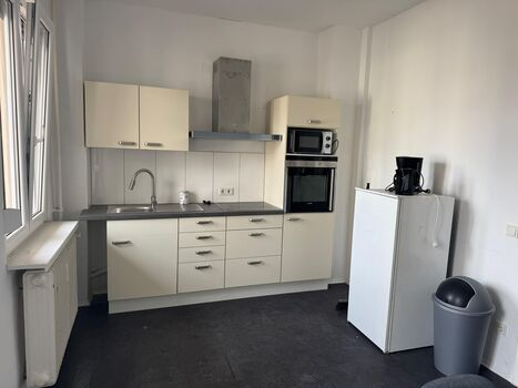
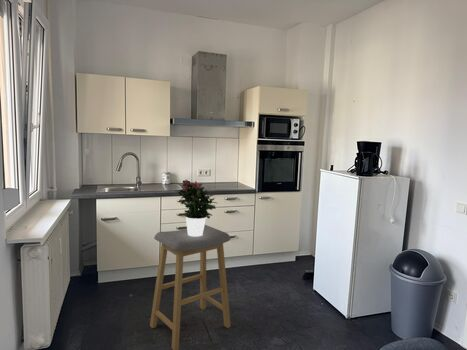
+ potted flower [173,179,217,237]
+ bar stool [149,224,232,350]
